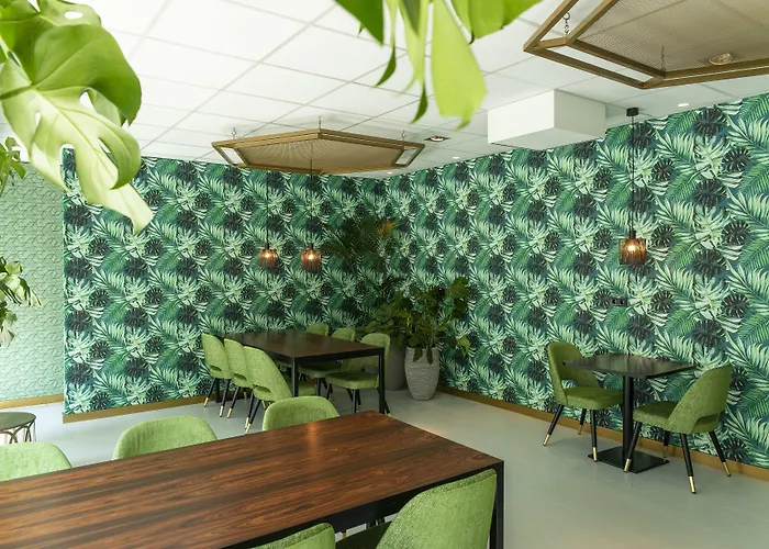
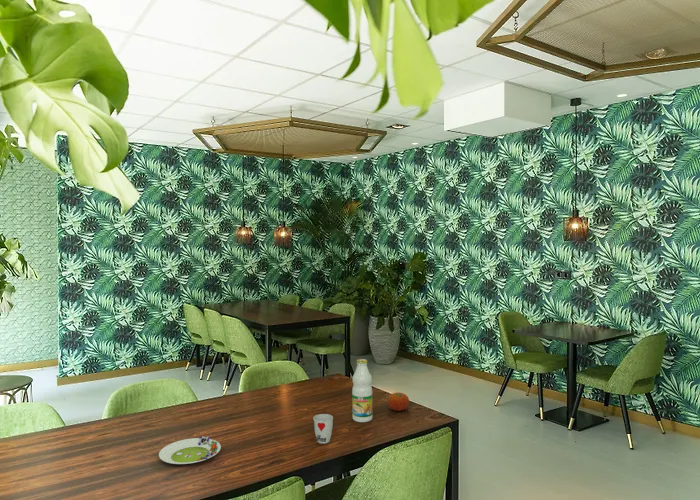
+ salad plate [158,435,222,465]
+ cup [313,413,334,444]
+ fruit [387,391,410,412]
+ bottle [351,358,373,423]
